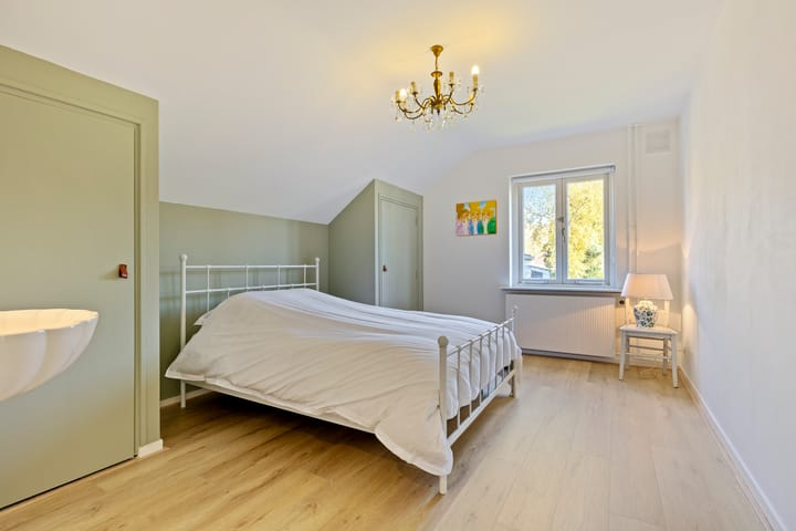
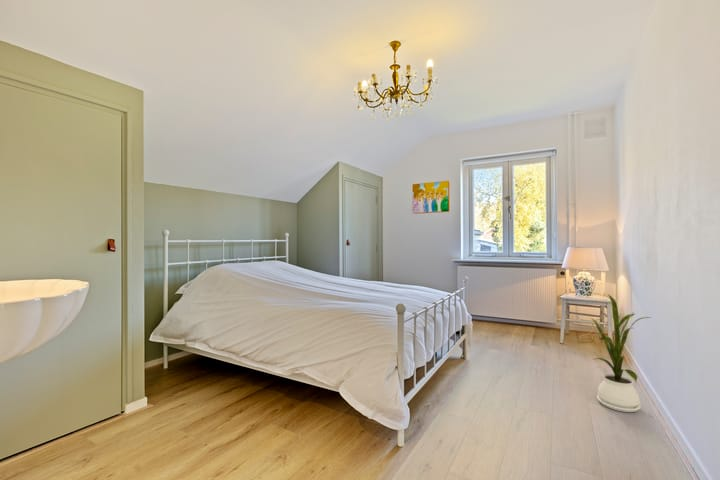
+ house plant [591,293,653,413]
